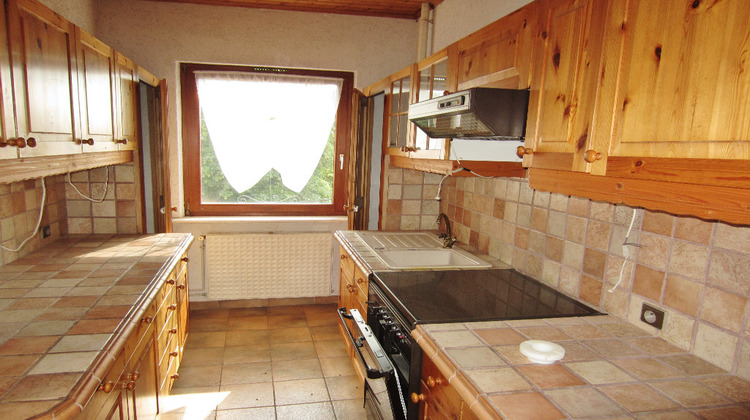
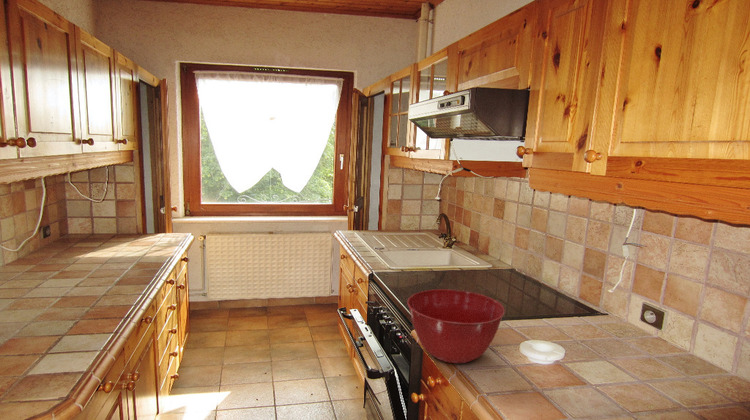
+ mixing bowl [406,288,506,364]
